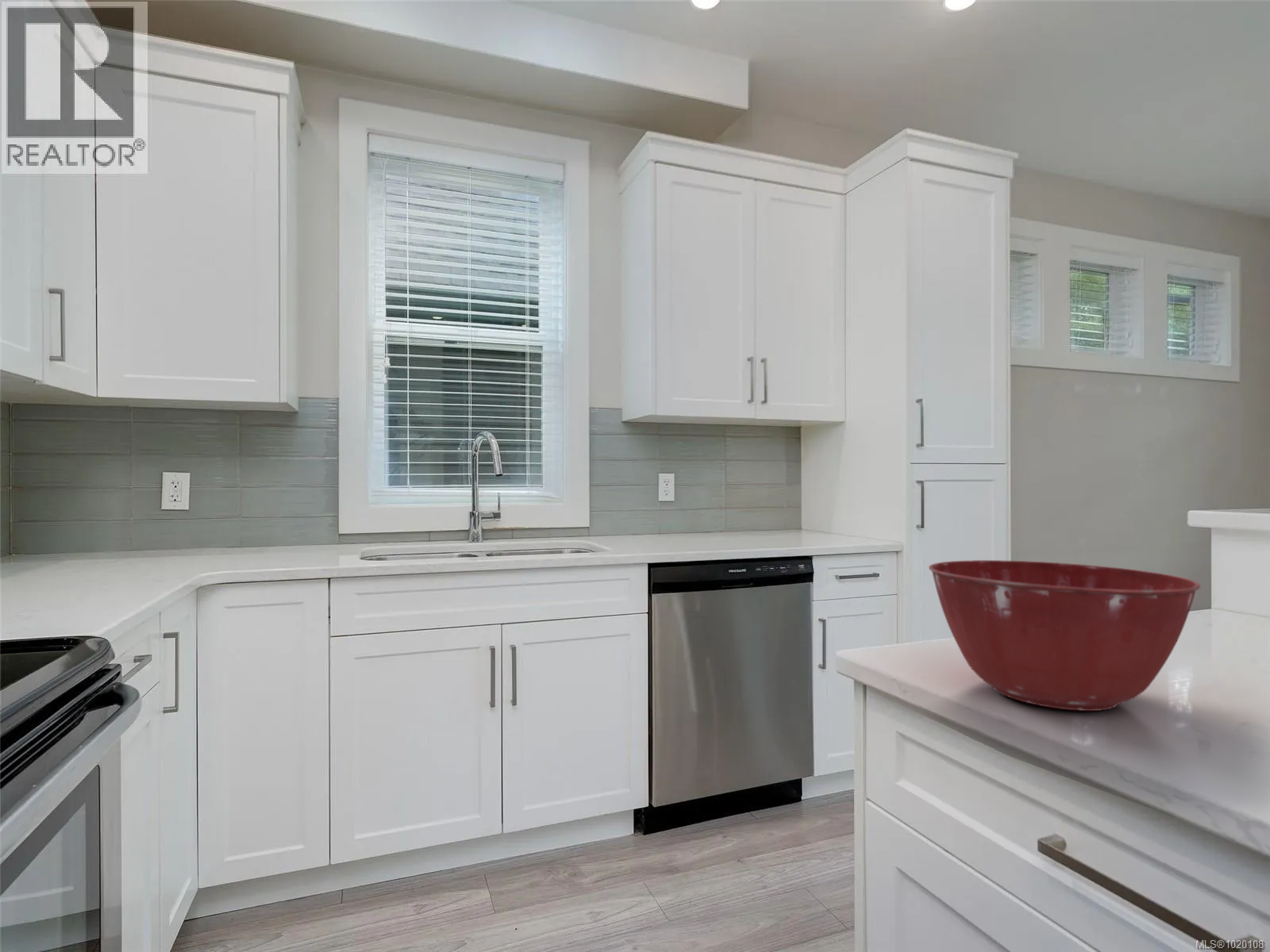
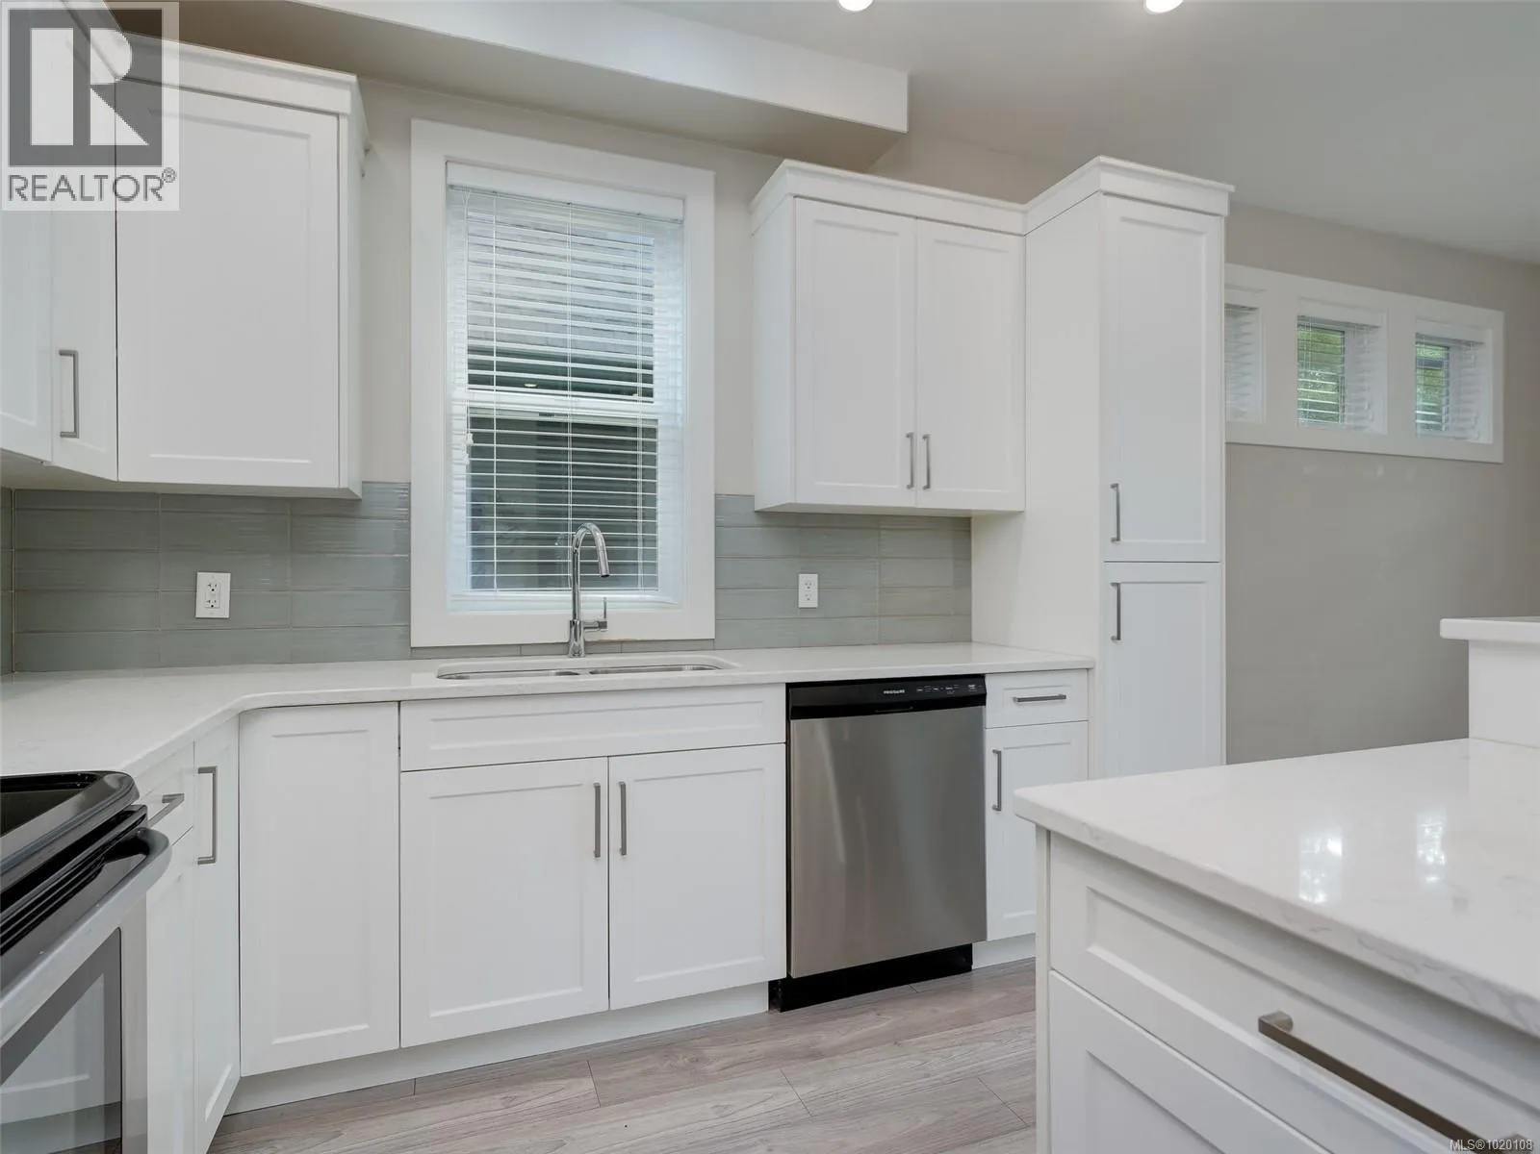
- mixing bowl [928,559,1201,712]
